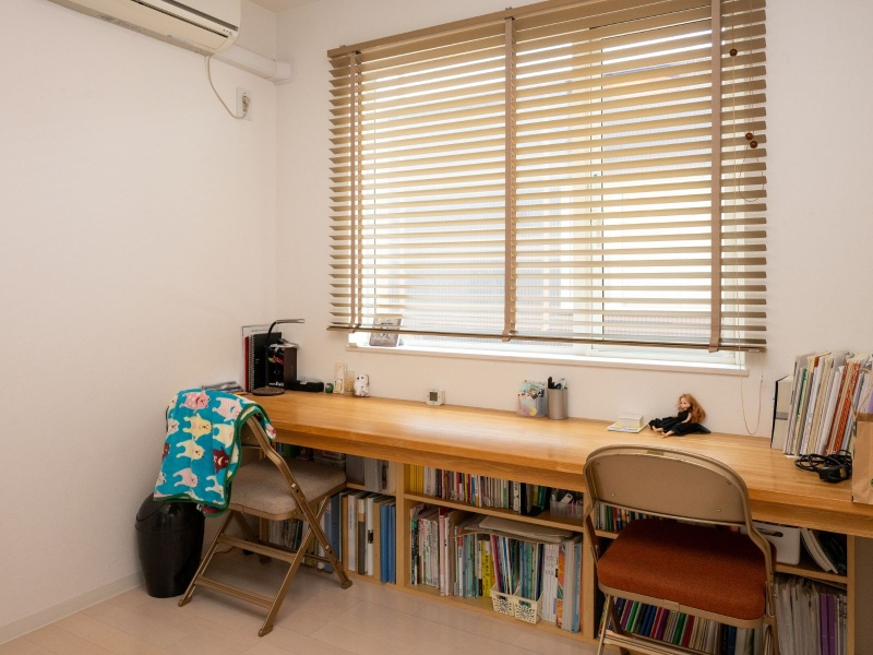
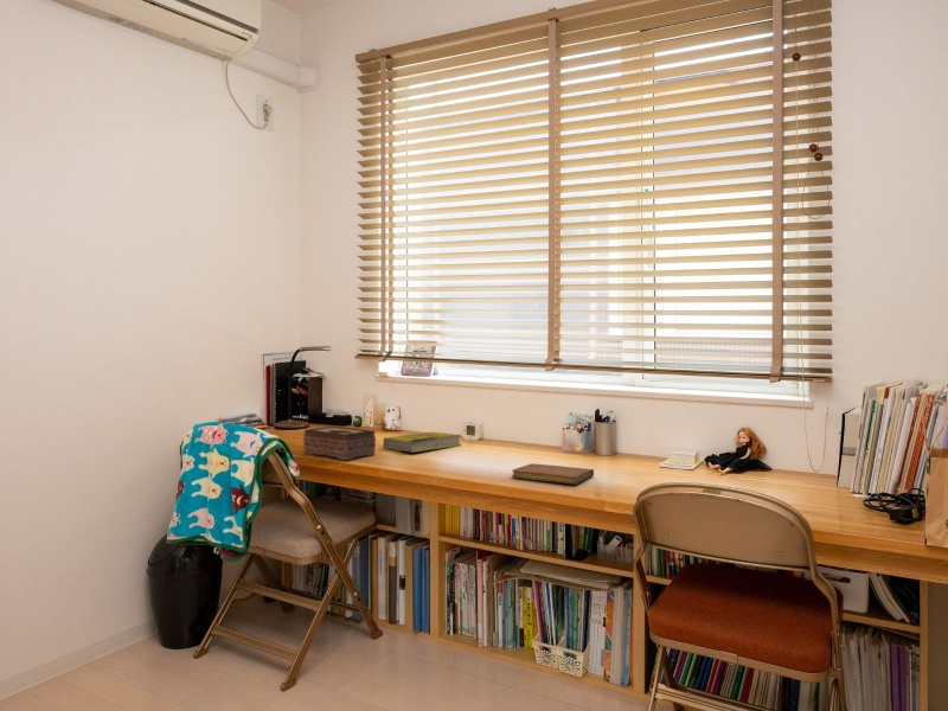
+ tissue box [302,425,377,461]
+ notebook [511,462,595,485]
+ book [382,431,462,454]
